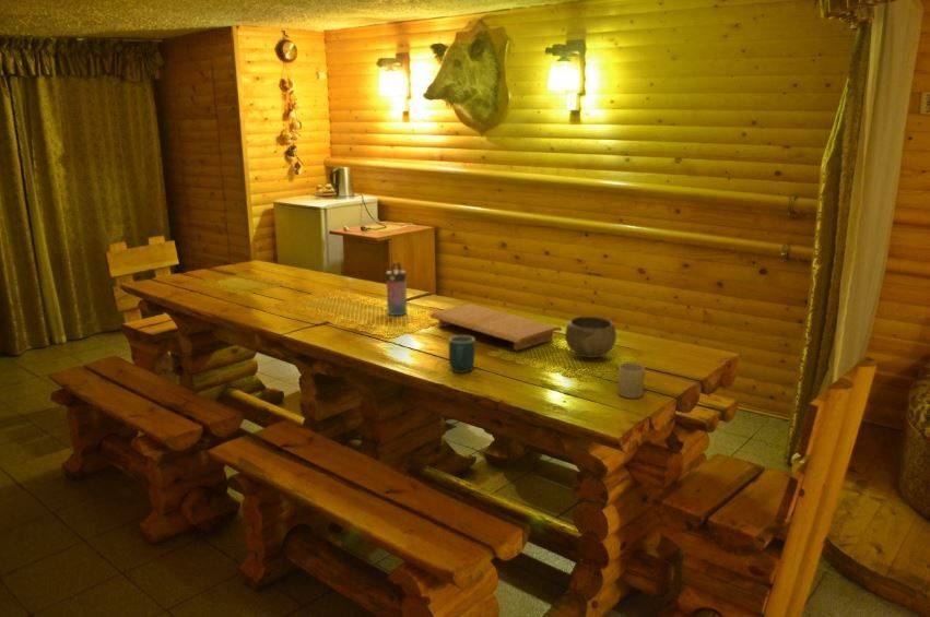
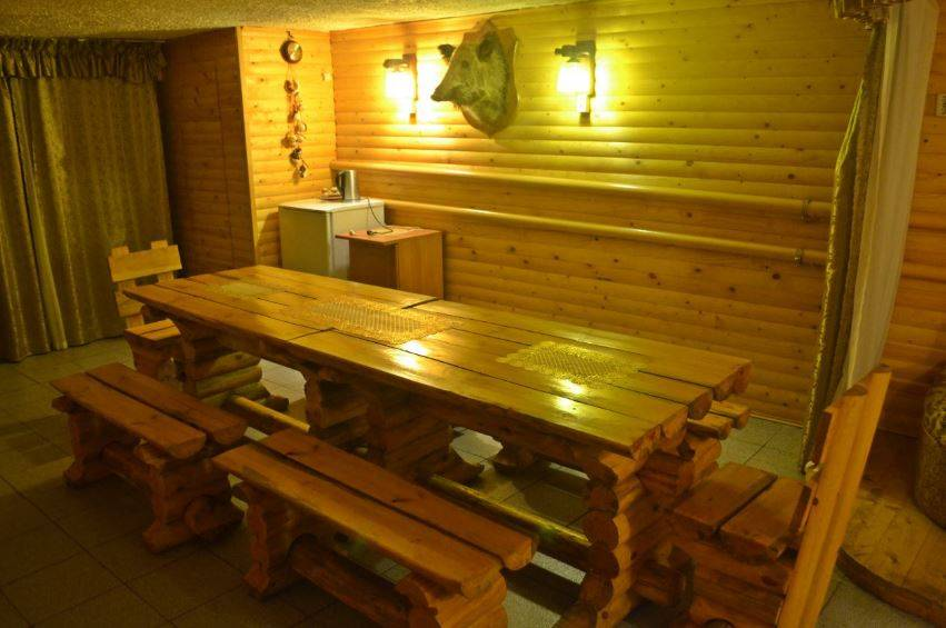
- mug [616,363,646,400]
- mug [448,334,476,373]
- water bottle [385,261,409,317]
- cutting board [428,302,563,352]
- bowl [564,316,617,359]
